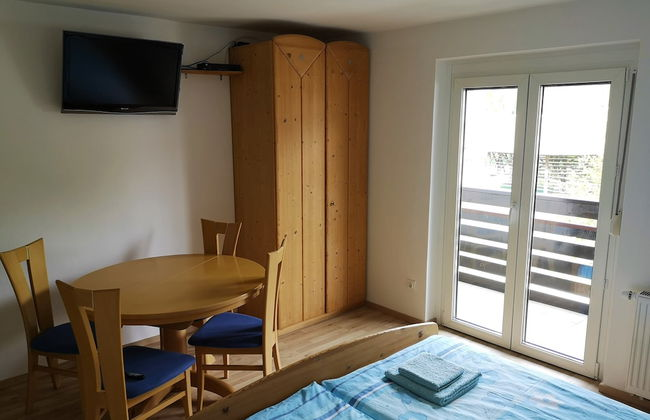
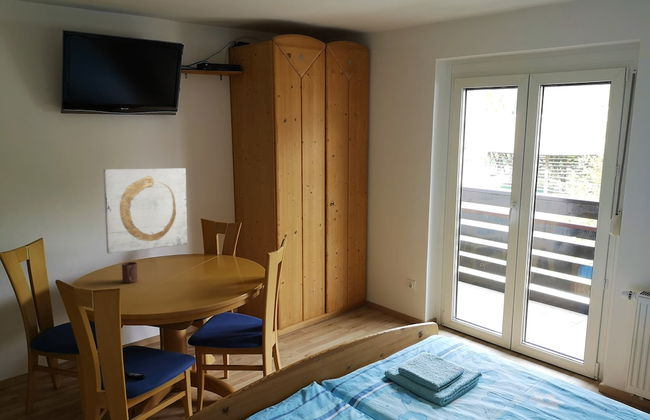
+ wall art [102,167,188,255]
+ cup [121,261,139,284]
